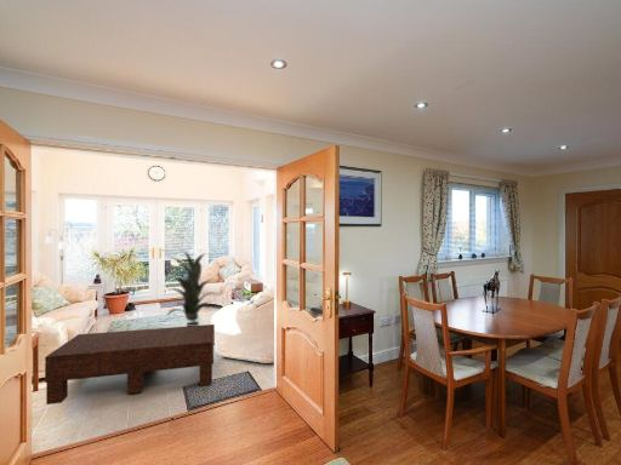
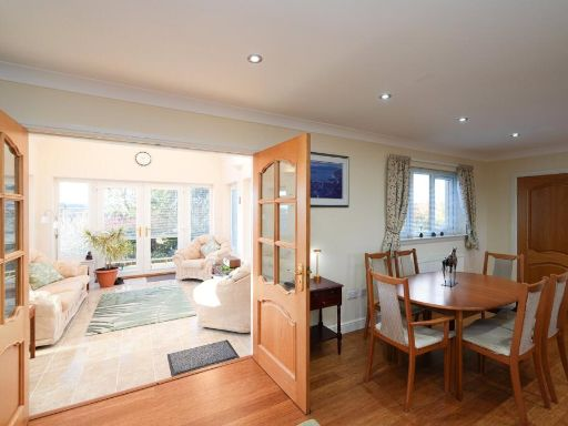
- indoor plant [164,248,221,327]
- coffee table [44,323,216,406]
